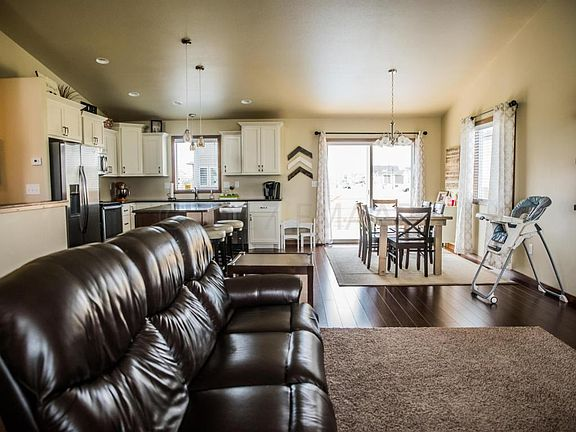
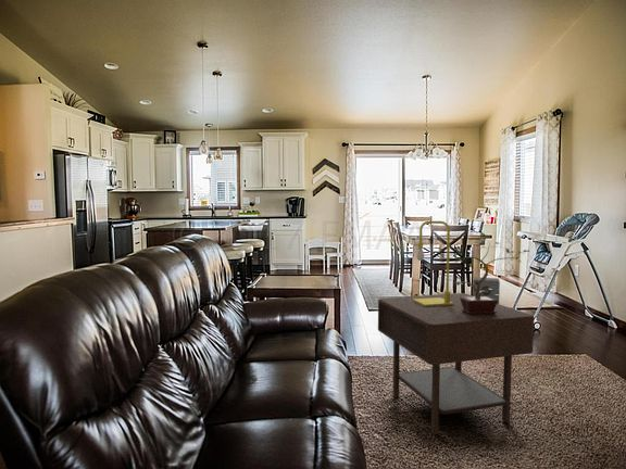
+ table lamp [413,220,453,306]
+ speaker [472,276,501,304]
+ side table [377,292,535,435]
+ potted plant [454,231,530,315]
